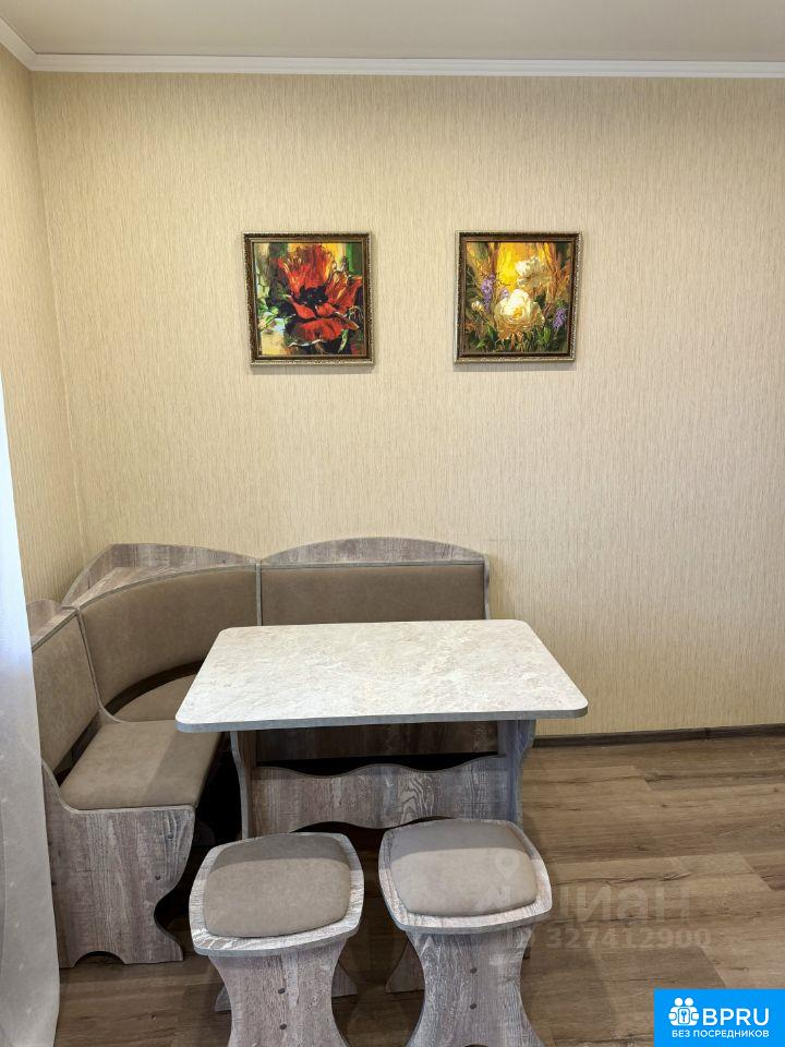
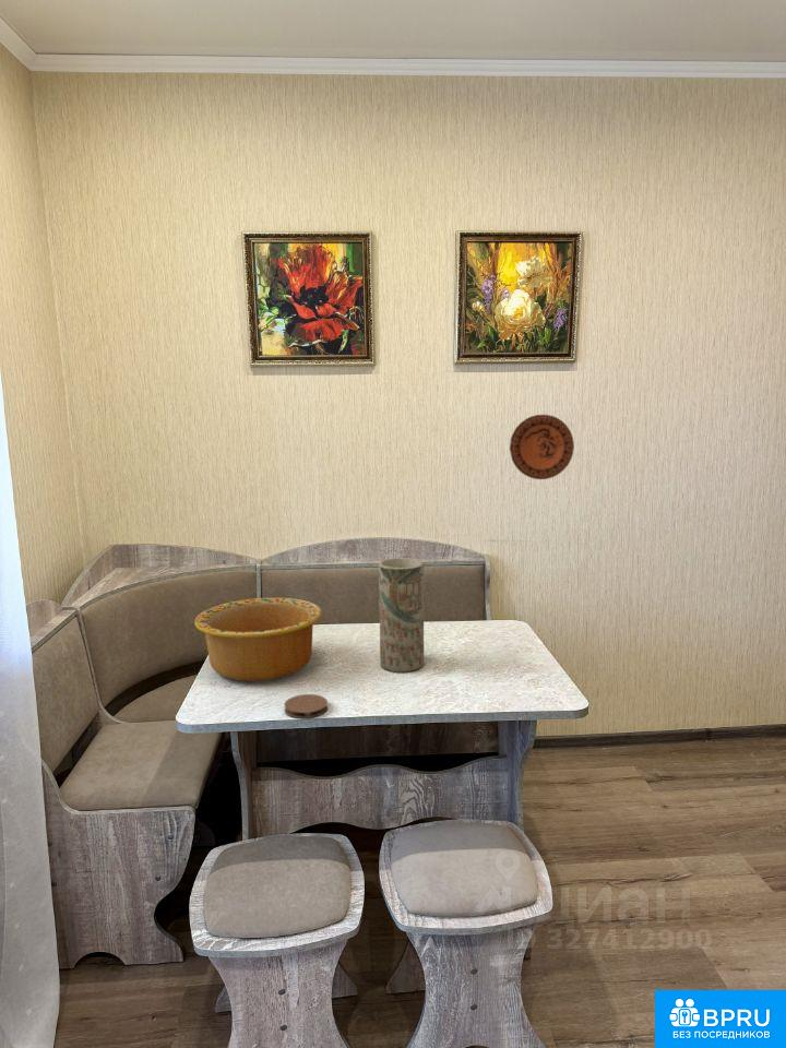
+ vase [378,557,425,674]
+ decorative plate [509,414,575,480]
+ coaster [283,693,329,719]
+ bowl [193,597,322,682]
